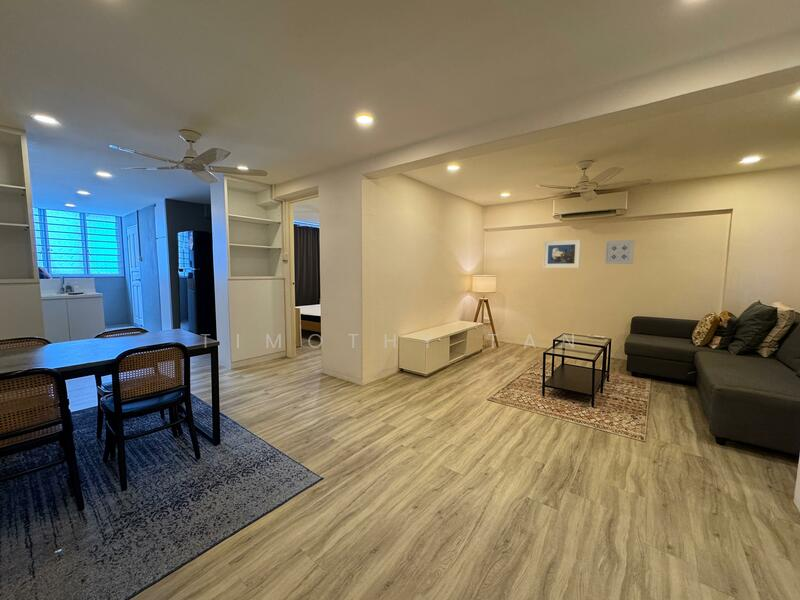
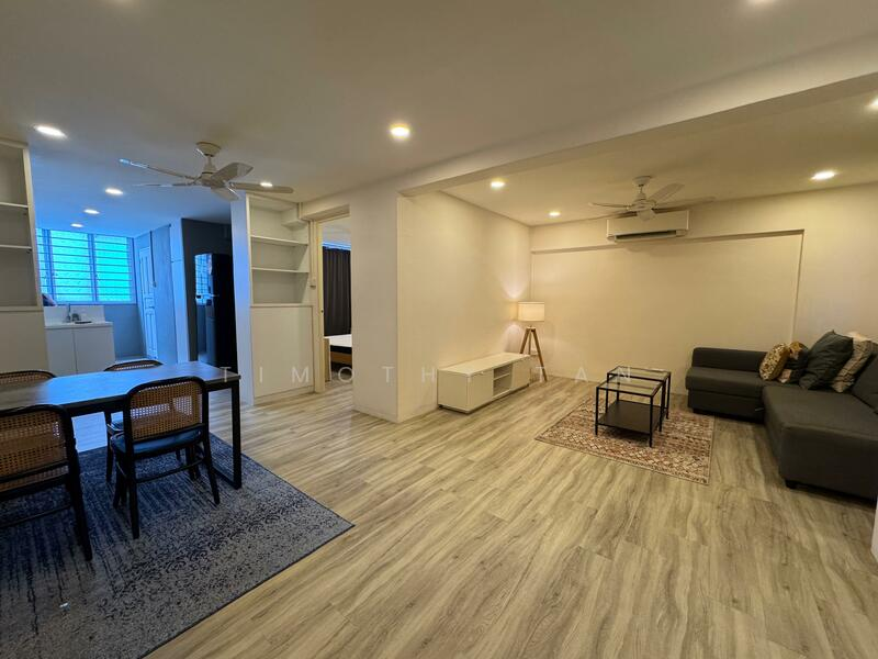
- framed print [542,238,582,269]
- wall art [604,239,635,265]
